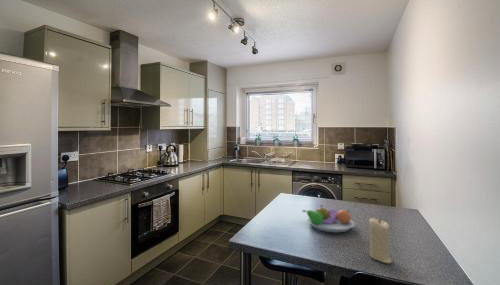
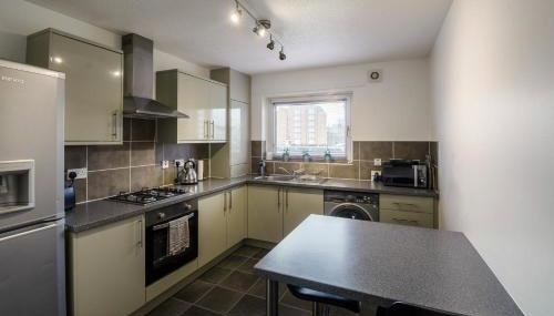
- candle [369,217,393,264]
- fruit bowl [302,204,356,233]
